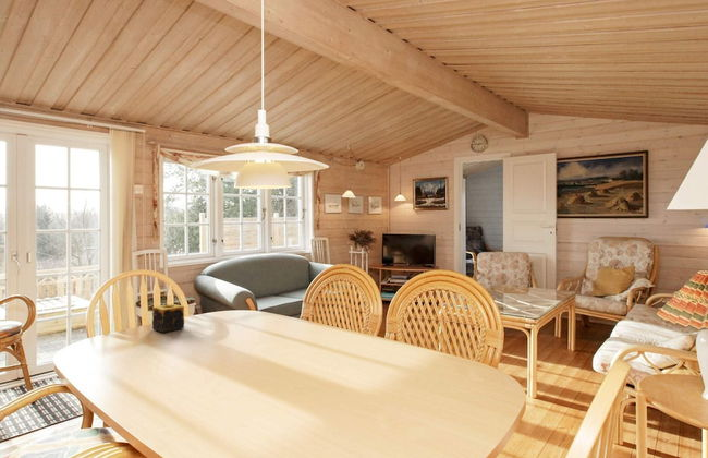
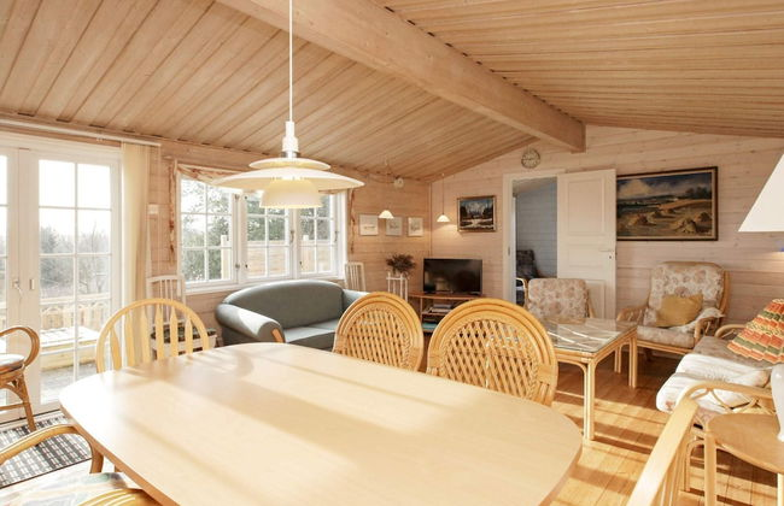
- candle [151,303,185,334]
